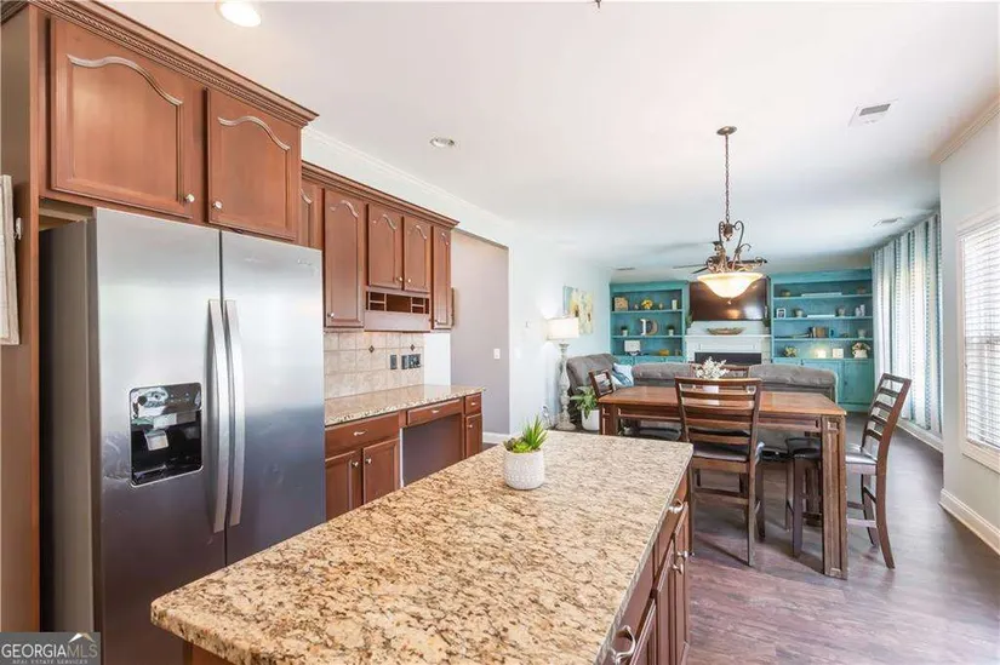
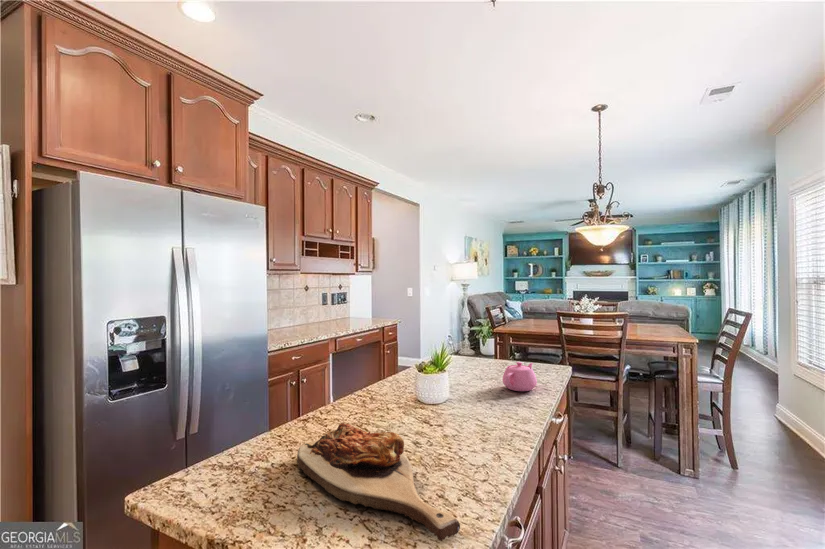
+ cutting board [296,422,461,542]
+ teapot [502,361,538,392]
